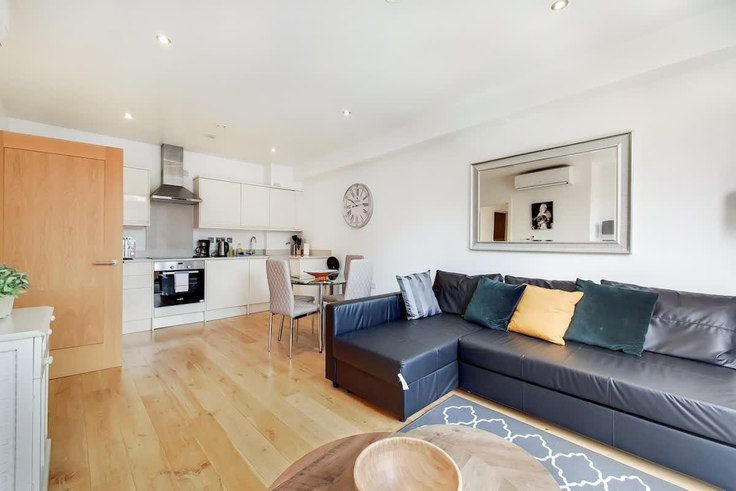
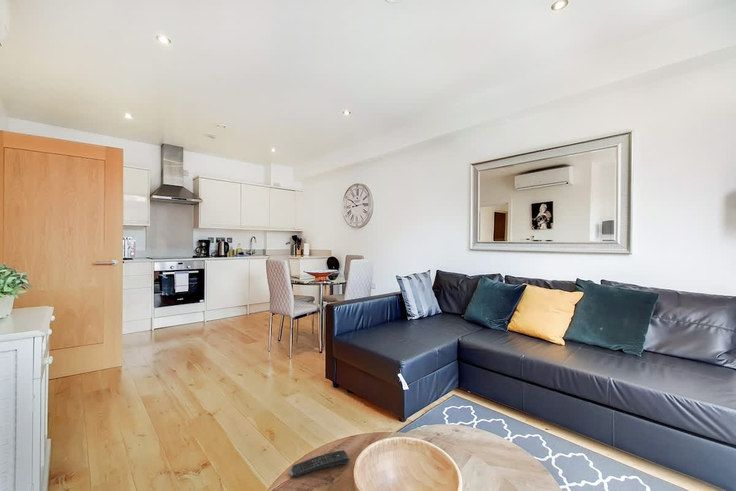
+ remote control [288,449,351,477]
